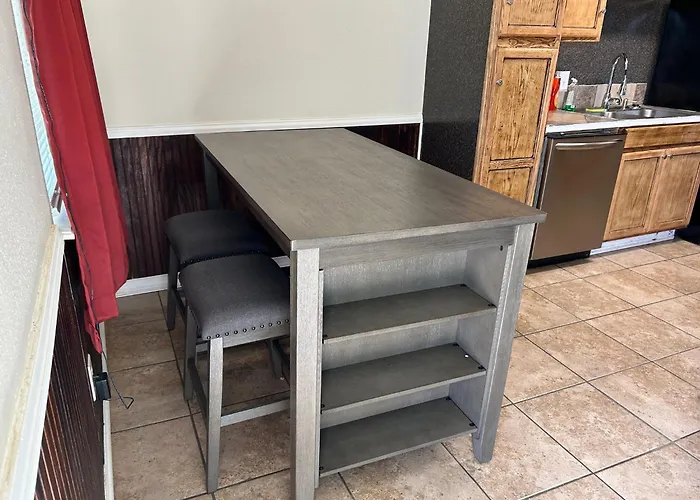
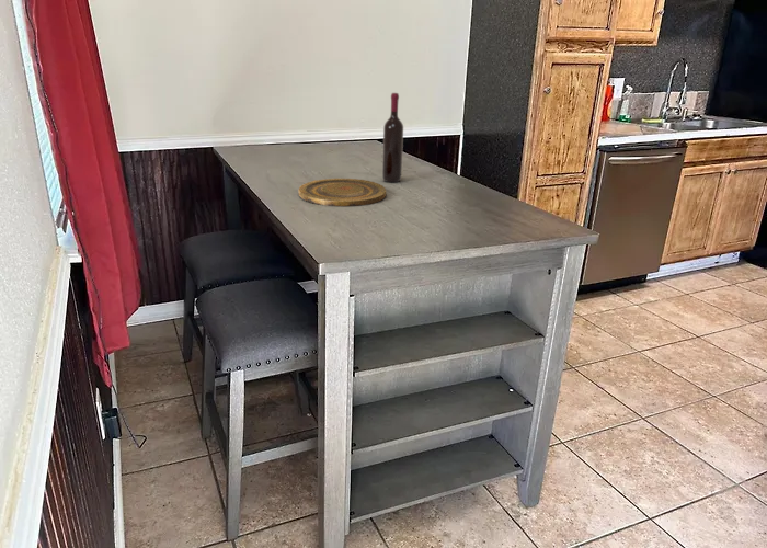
+ wine bottle [381,92,404,183]
+ plate [297,178,387,207]
